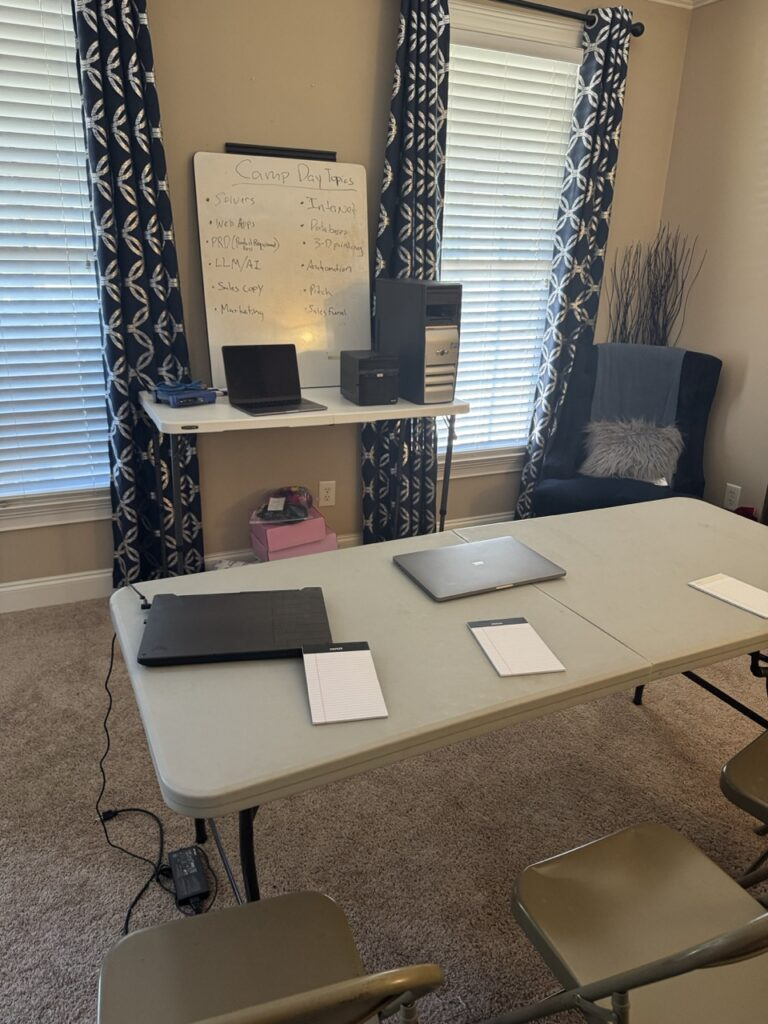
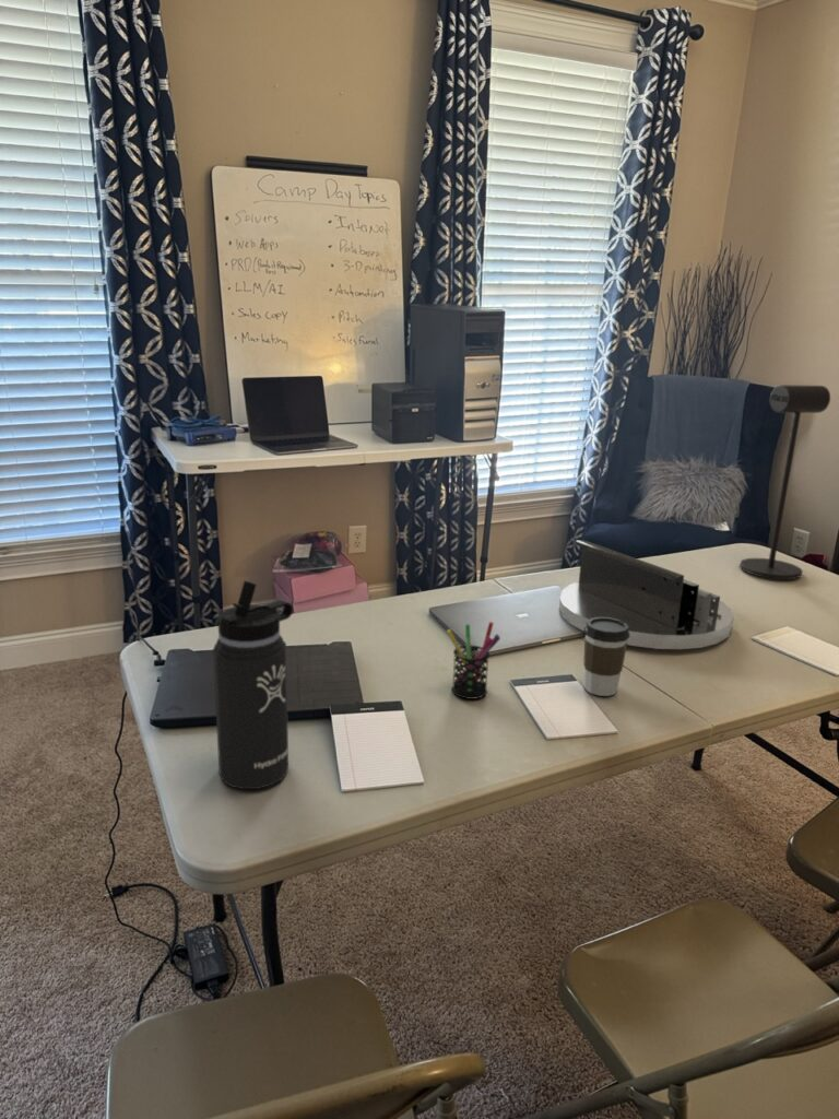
+ desk lamp [738,384,831,580]
+ pen holder [446,621,501,700]
+ thermos bottle [212,580,294,790]
+ coffee cup [582,617,629,697]
+ desk organizer [558,539,734,650]
